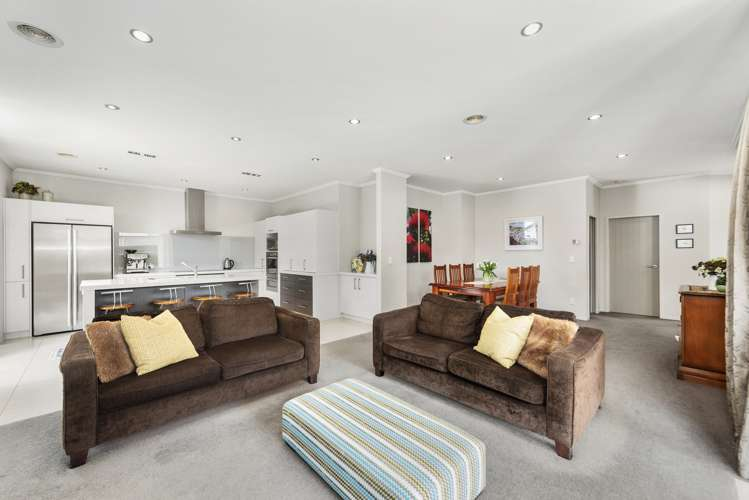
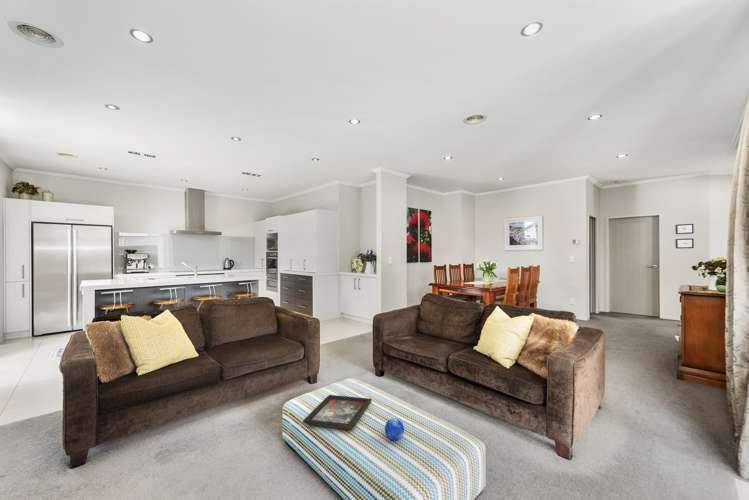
+ decorative tray [302,394,373,431]
+ decorative orb [384,417,405,441]
